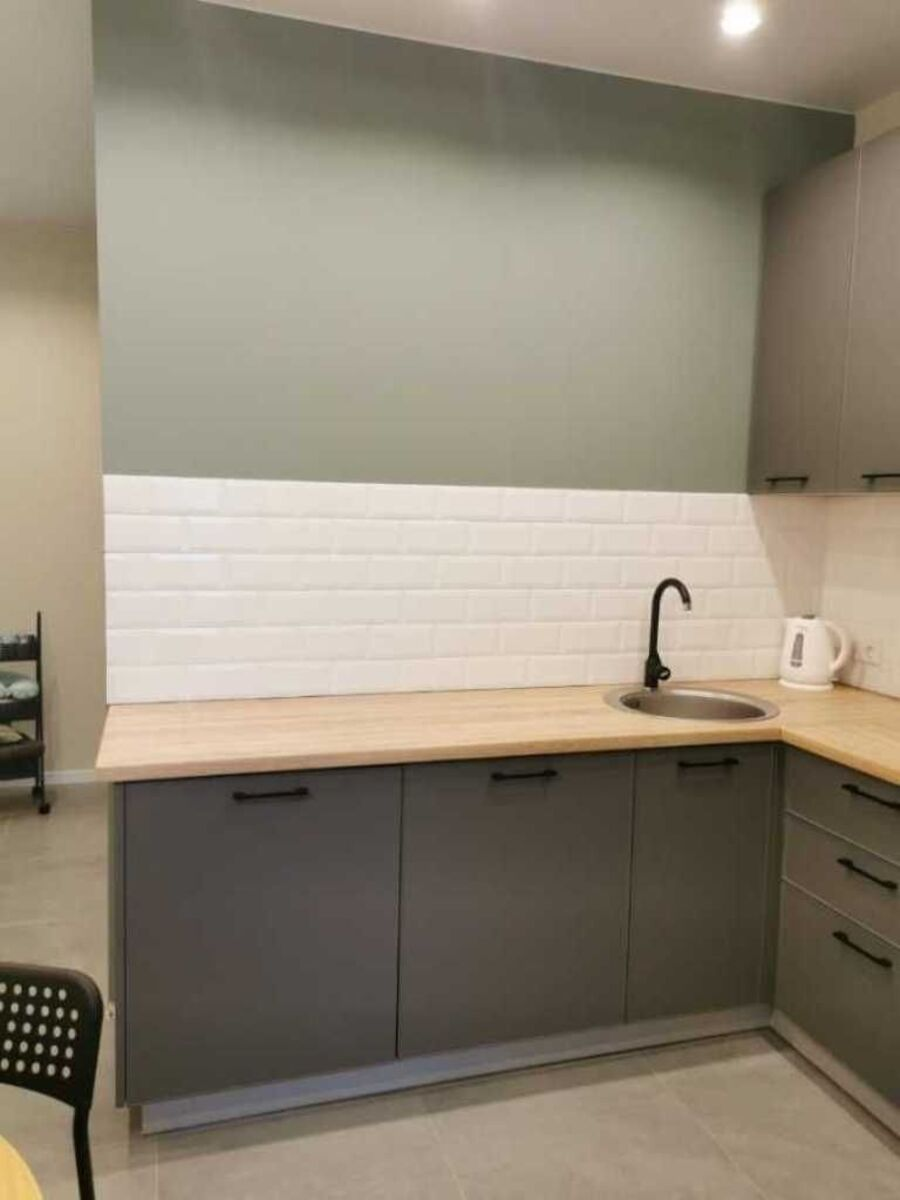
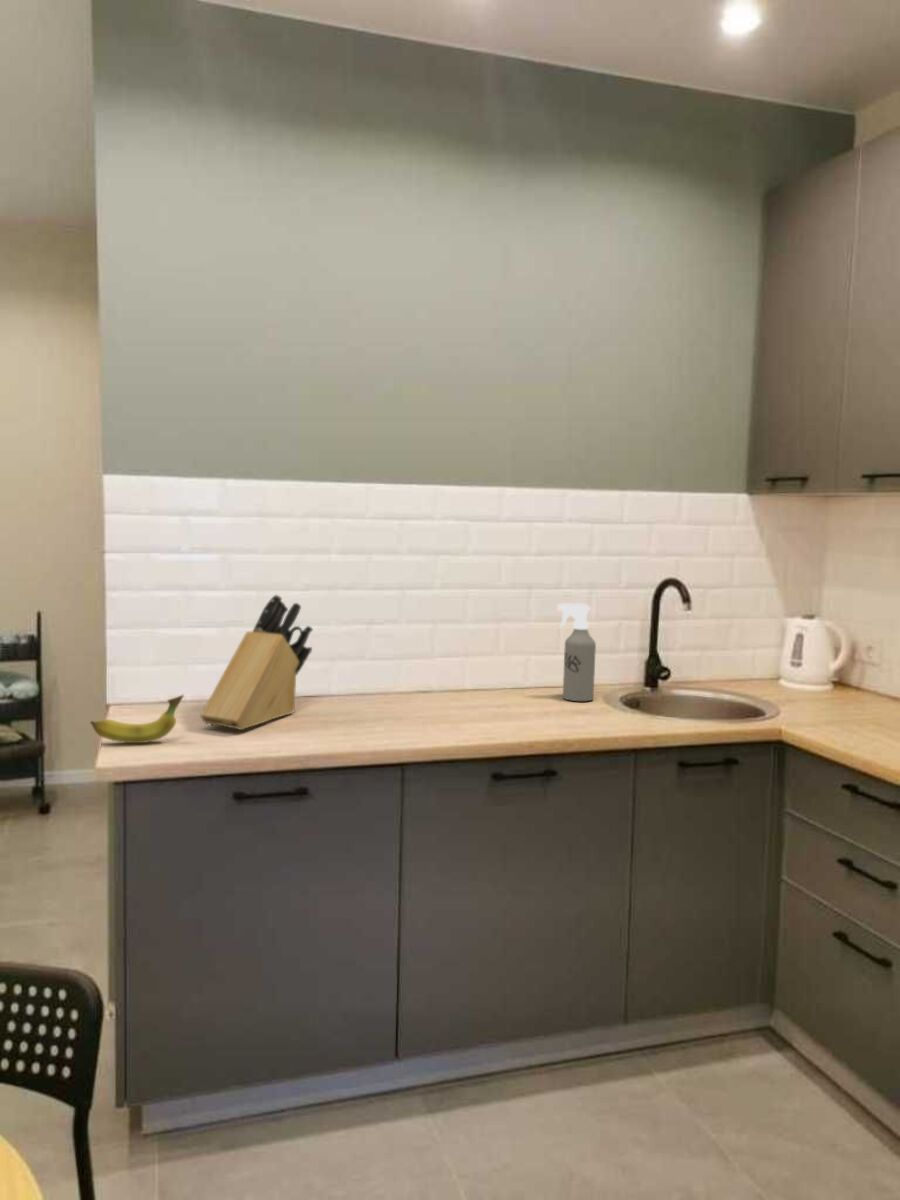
+ spray bottle [556,603,597,702]
+ fruit [89,693,185,744]
+ knife block [199,593,314,731]
